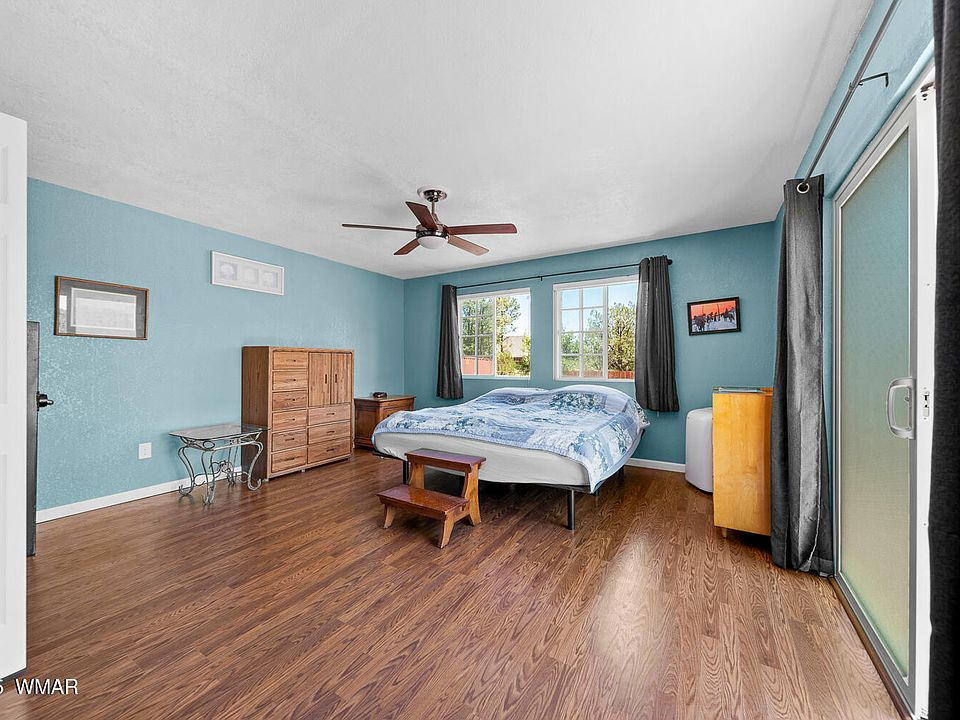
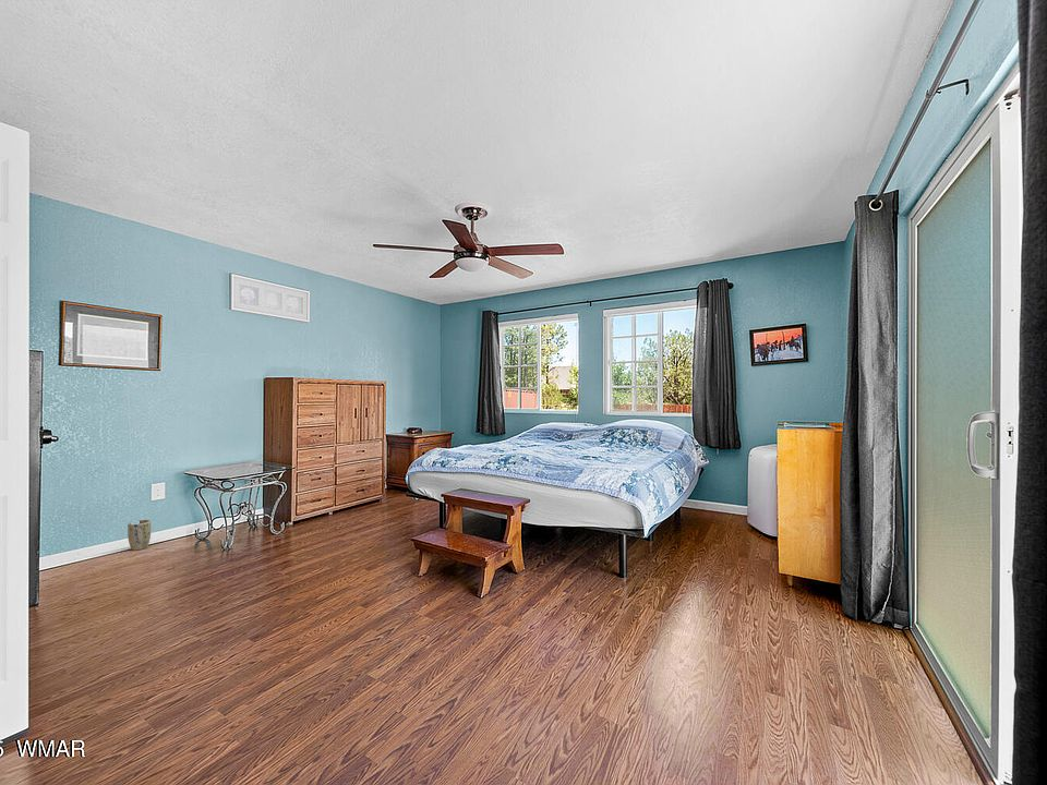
+ plant pot [127,519,152,552]
